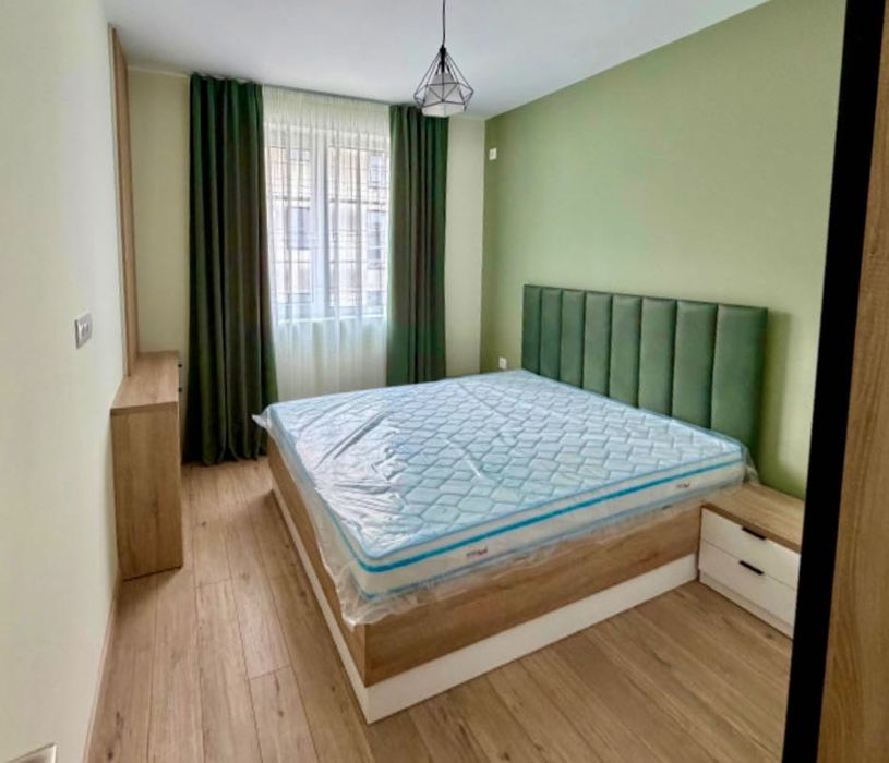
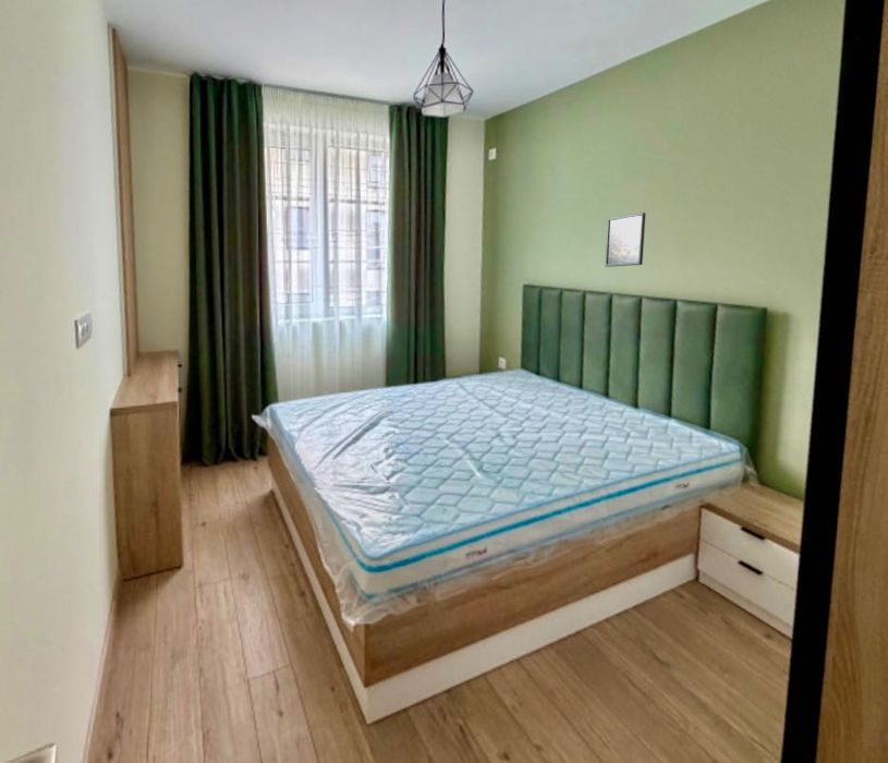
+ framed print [604,211,646,268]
